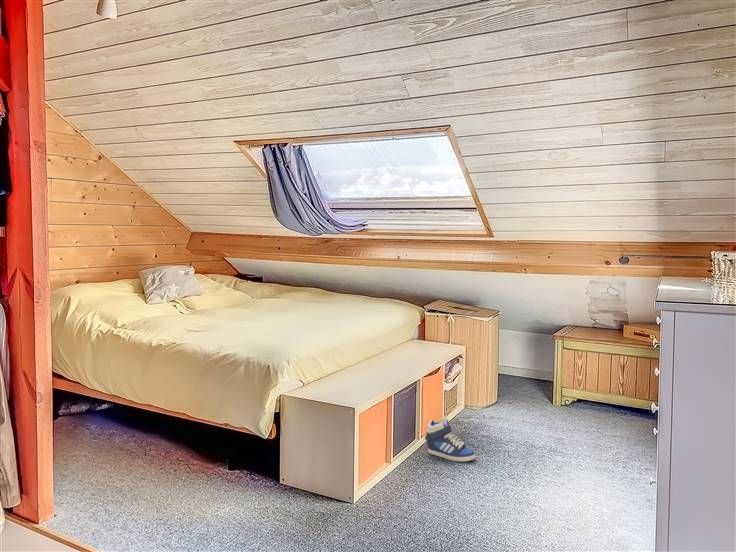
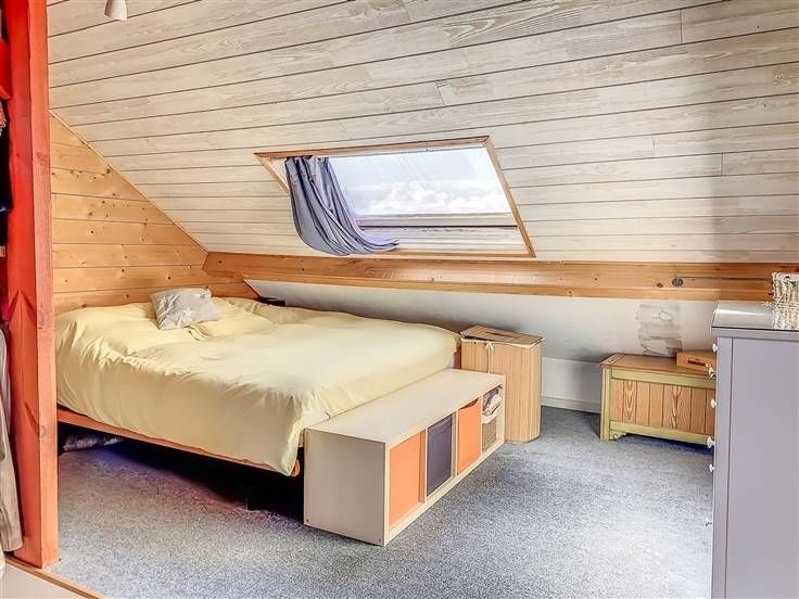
- sneaker [424,416,476,462]
